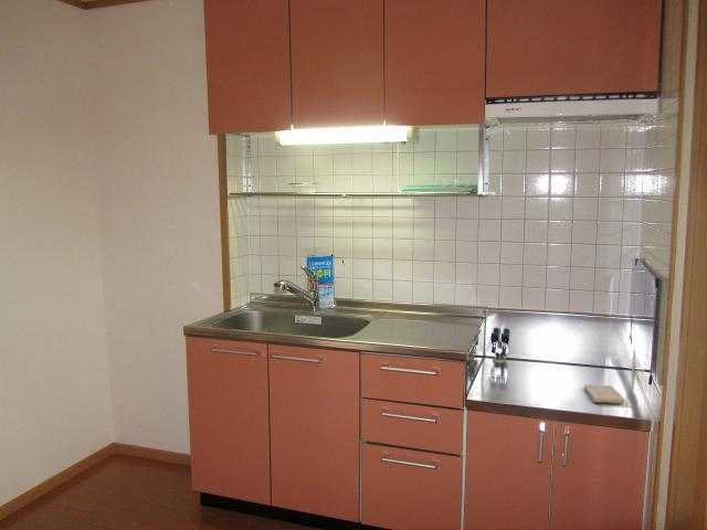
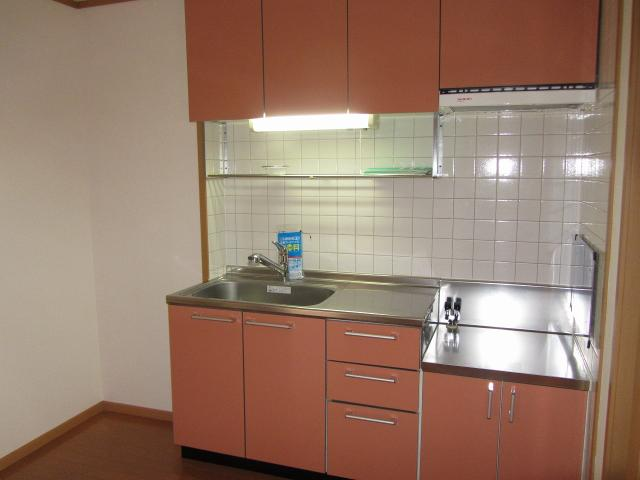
- washcloth [583,383,625,404]
